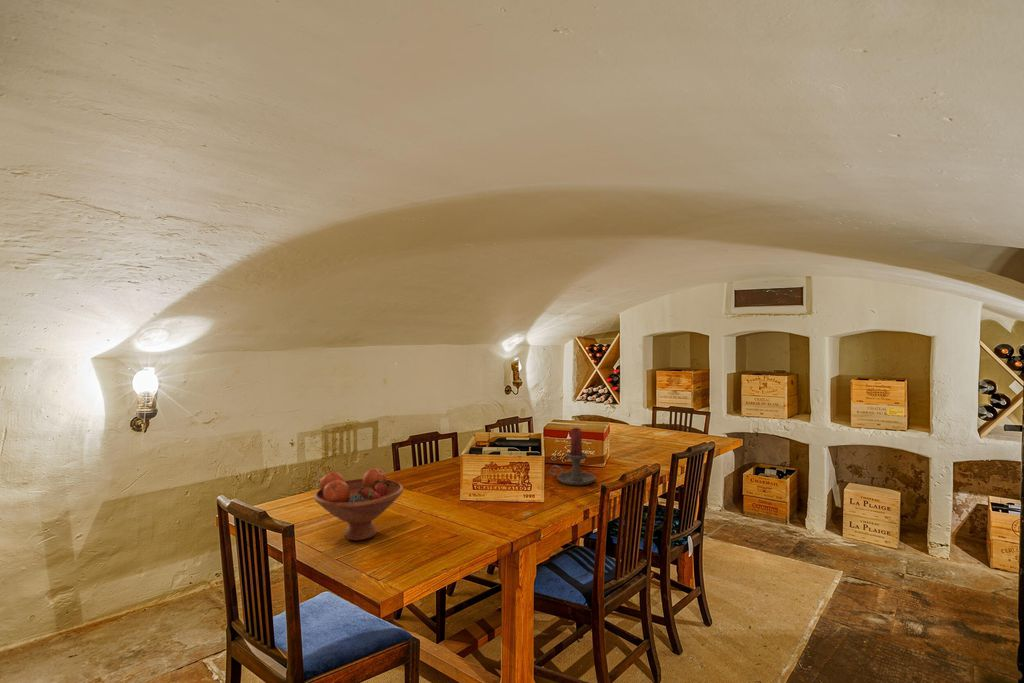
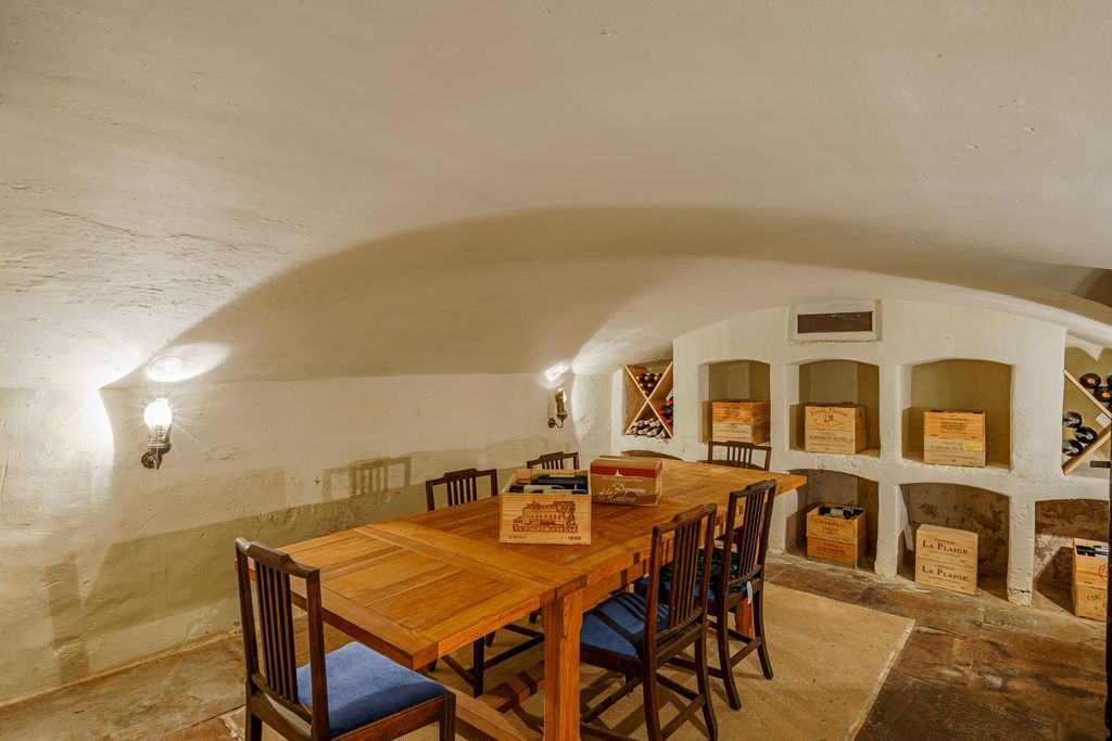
- fruit bowl [313,467,404,542]
- candle holder [549,427,596,486]
